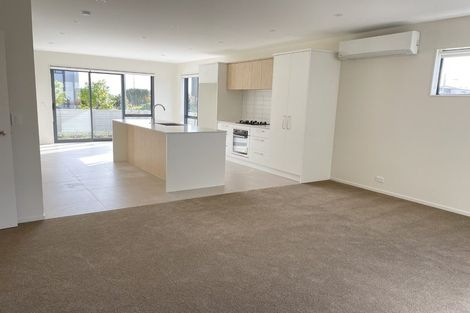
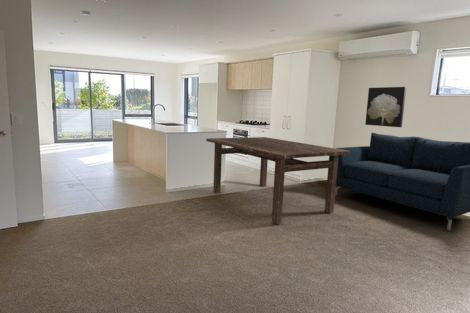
+ sofa [335,132,470,231]
+ wall art [364,86,407,128]
+ dining table [205,136,351,225]
